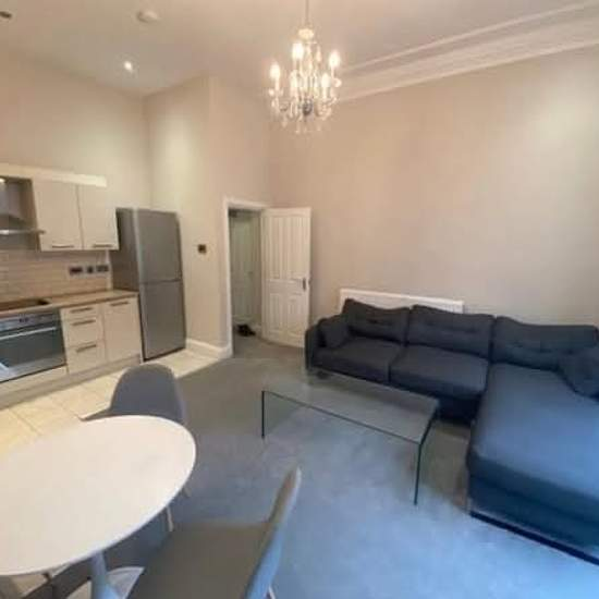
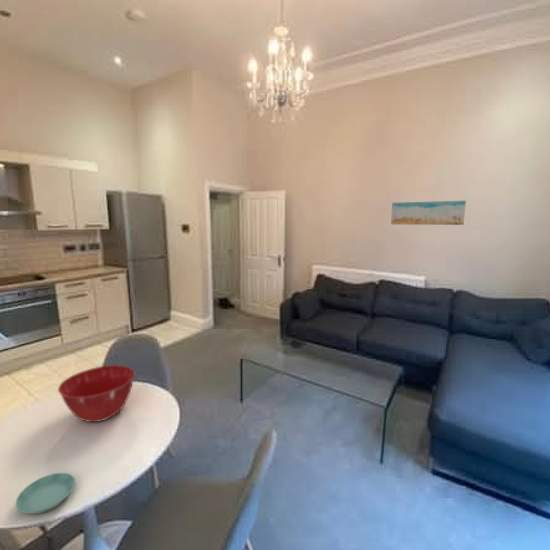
+ mixing bowl [57,364,136,423]
+ saucer [15,472,76,515]
+ wall art [390,200,467,226]
